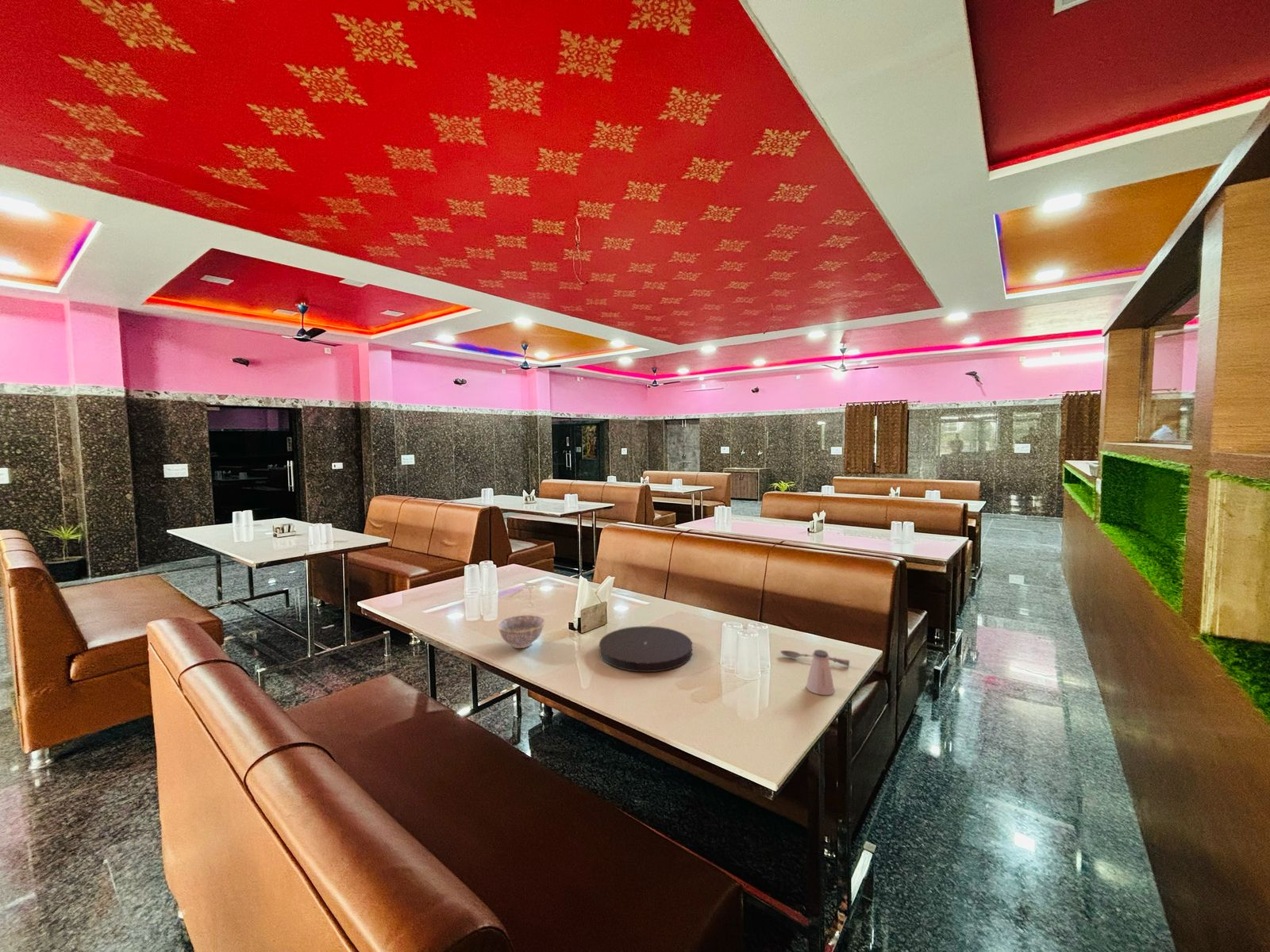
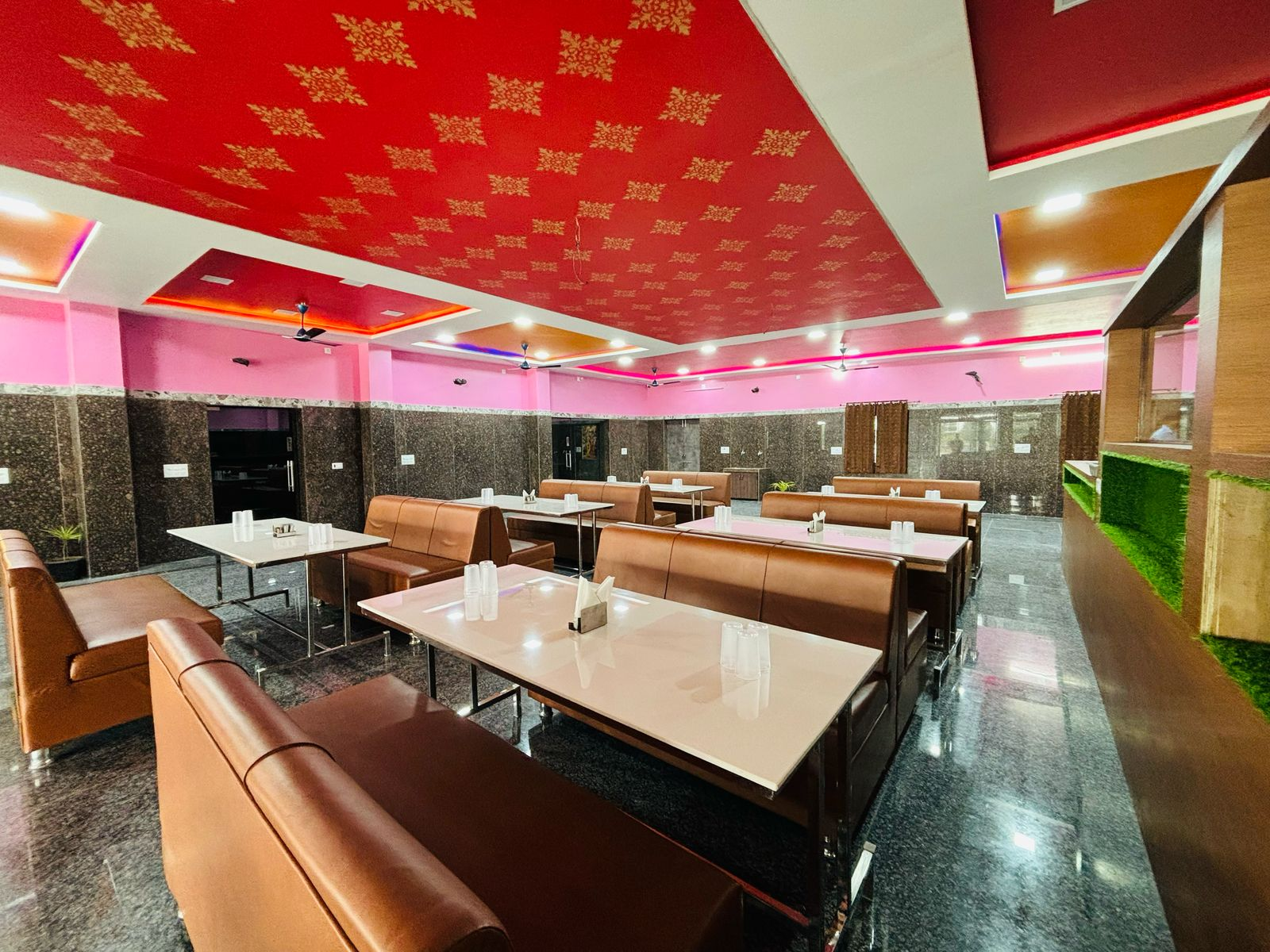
- bowl [496,614,546,649]
- soupspoon [779,650,850,667]
- plate [598,625,693,673]
- saltshaker [806,649,836,696]
